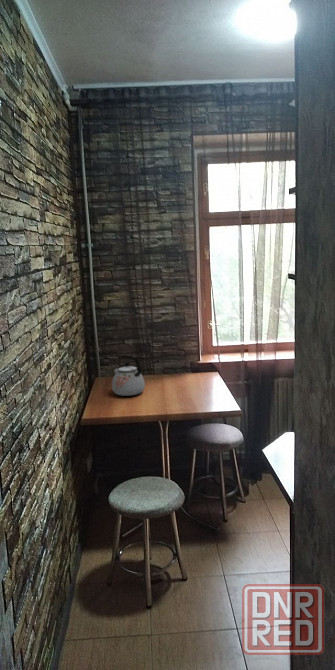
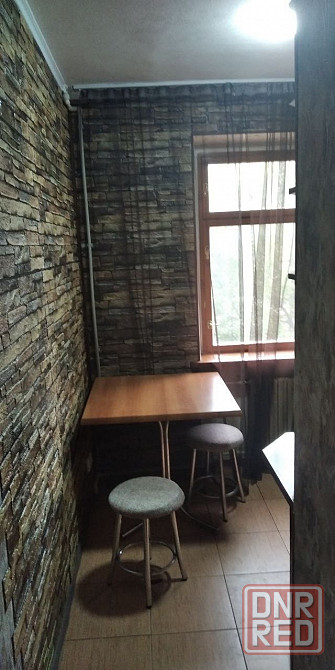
- kettle [111,354,146,397]
